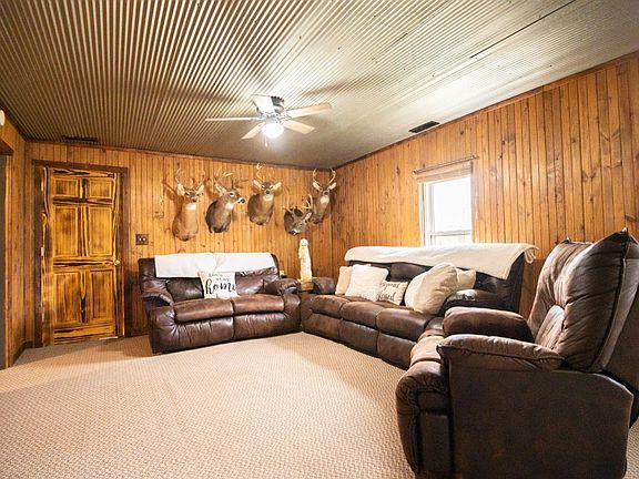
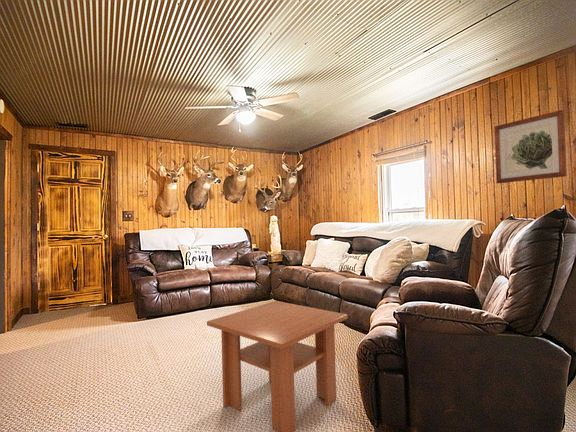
+ coffee table [206,300,349,432]
+ wall art [494,109,568,184]
